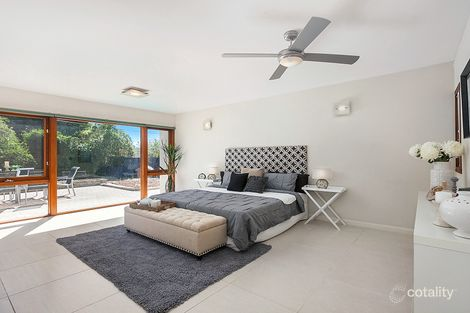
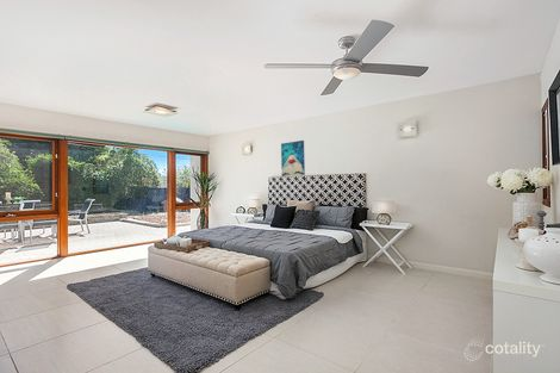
+ wall art [280,139,306,178]
